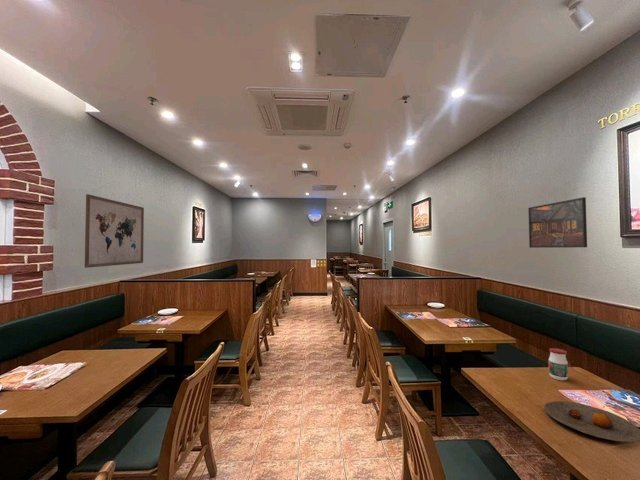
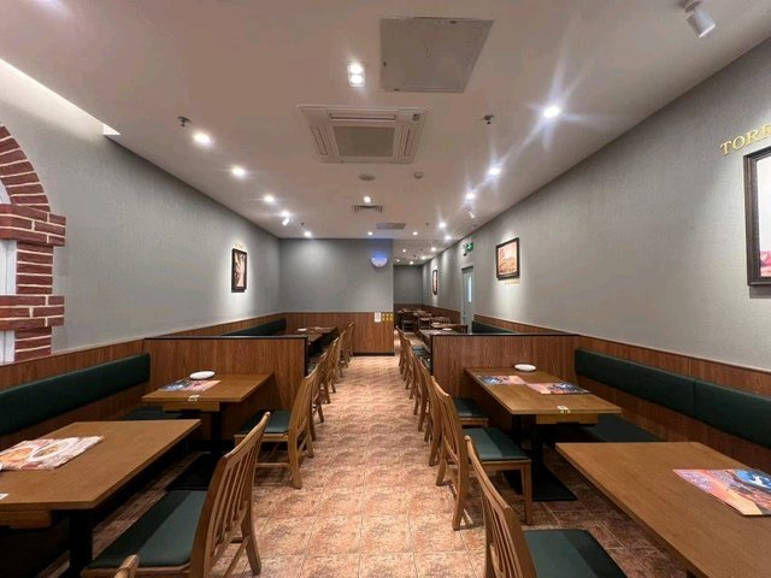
- plate [543,400,640,443]
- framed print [527,196,588,249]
- wall art [84,193,145,269]
- jar [548,347,569,381]
